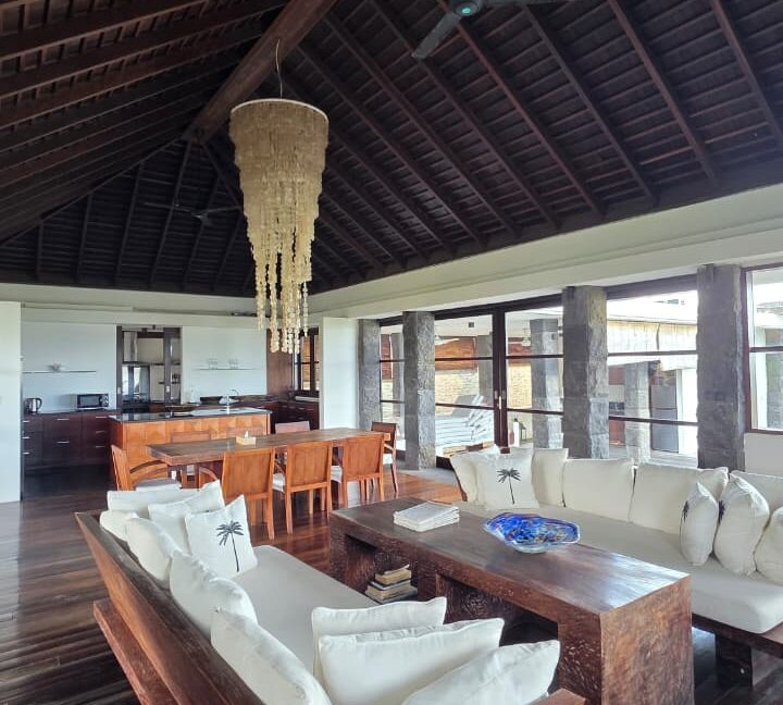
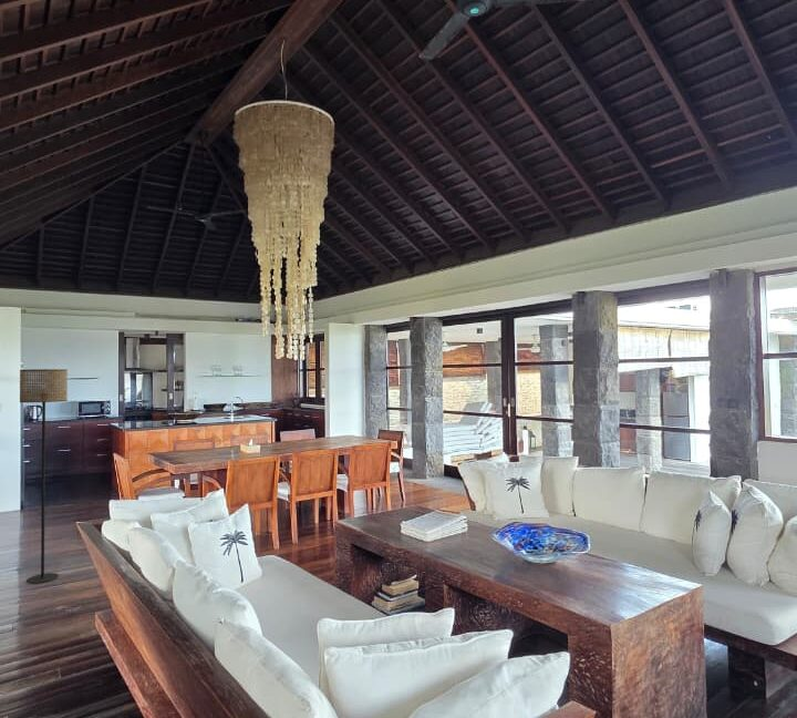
+ floor lamp [19,368,69,585]
